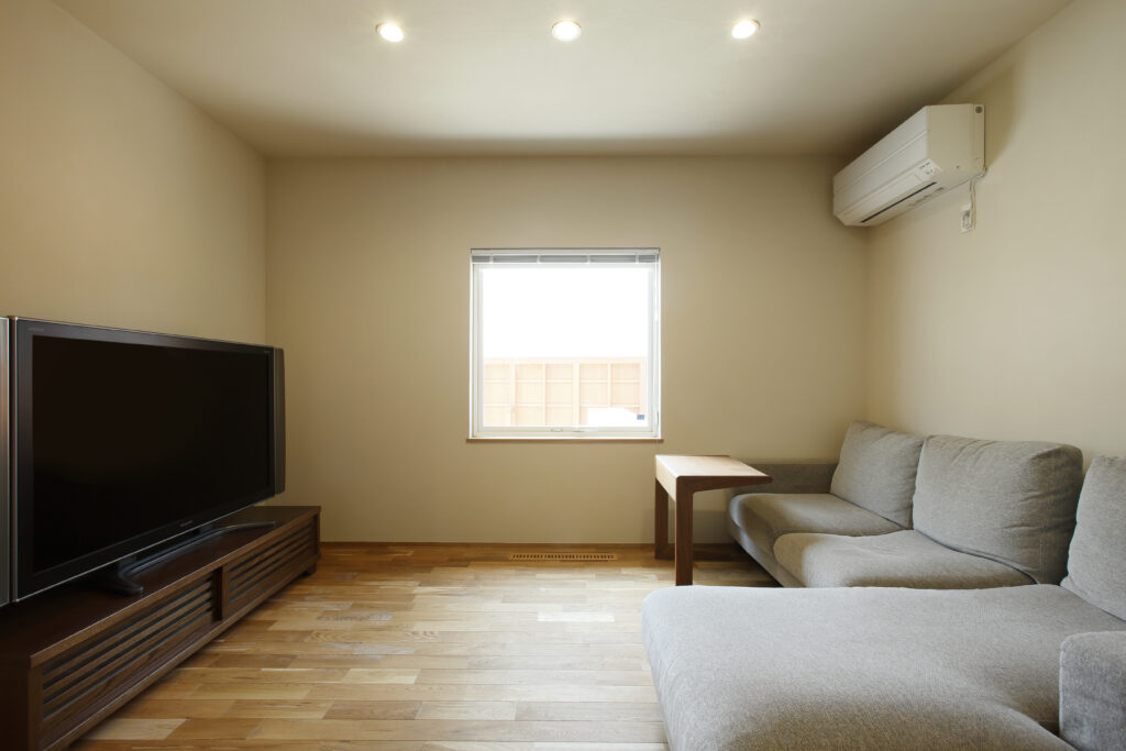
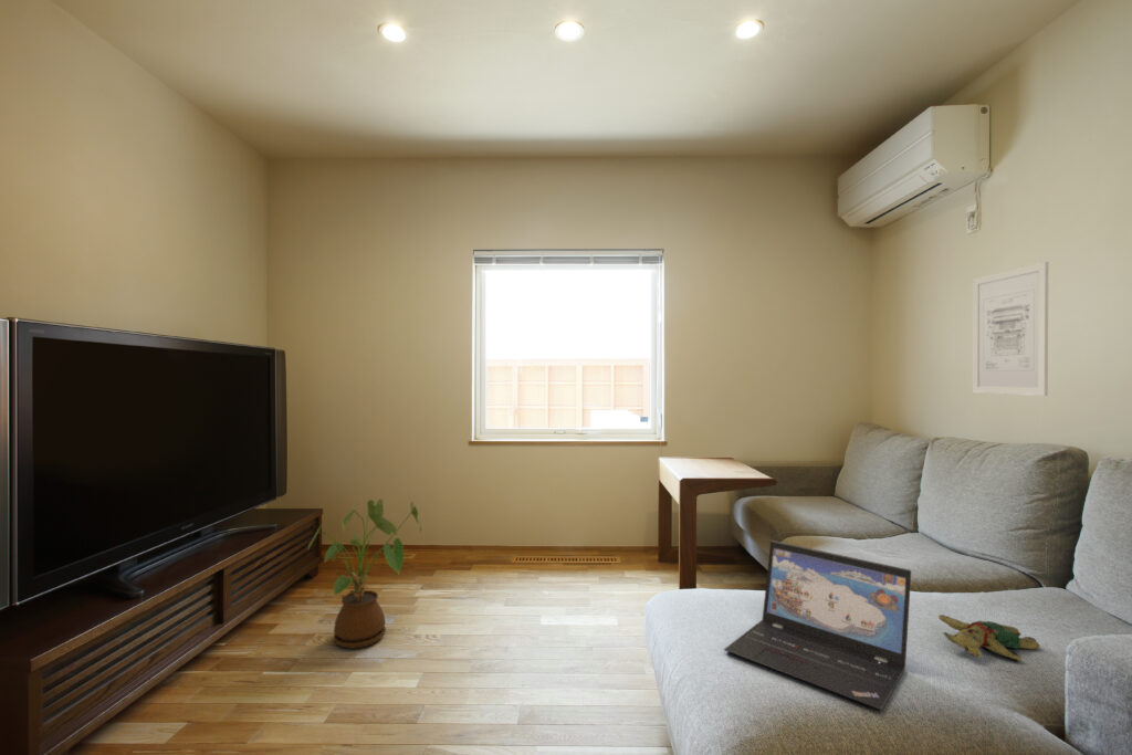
+ wall art [972,261,1049,397]
+ house plant [306,499,423,650]
+ teddy bear [937,614,1041,662]
+ laptop [723,539,912,711]
